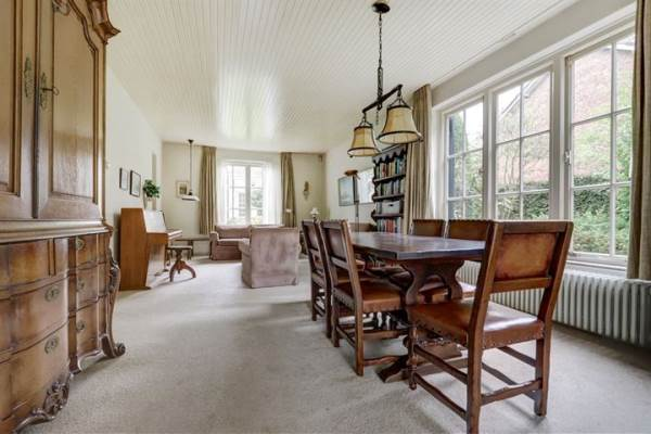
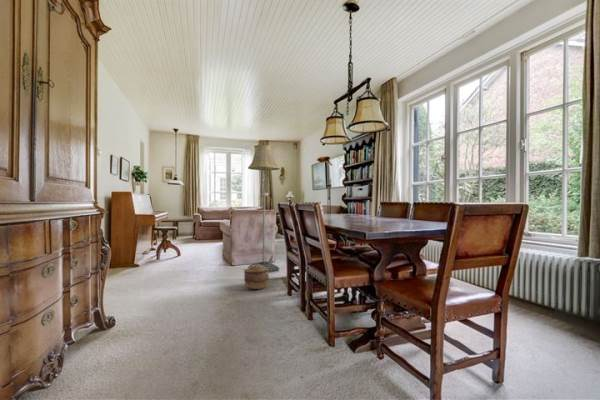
+ basket [243,265,270,290]
+ floor lamp [247,144,281,274]
